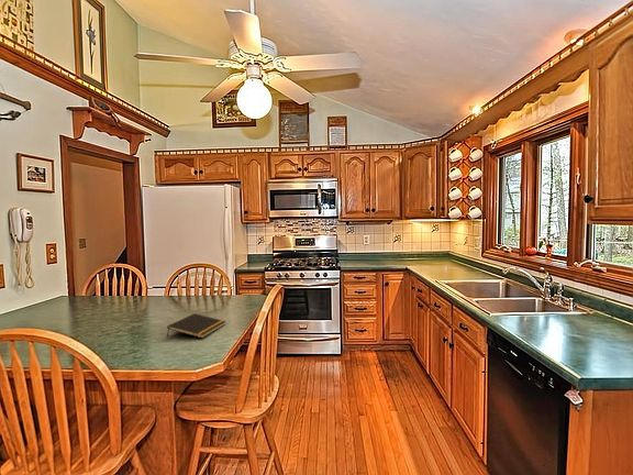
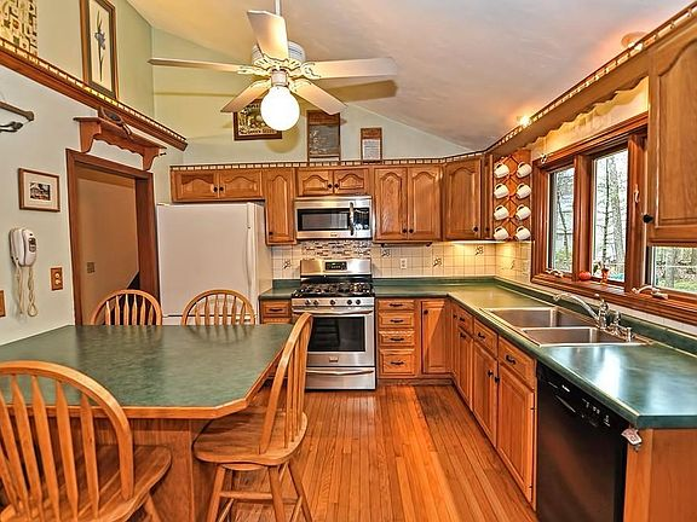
- notepad [166,312,227,339]
